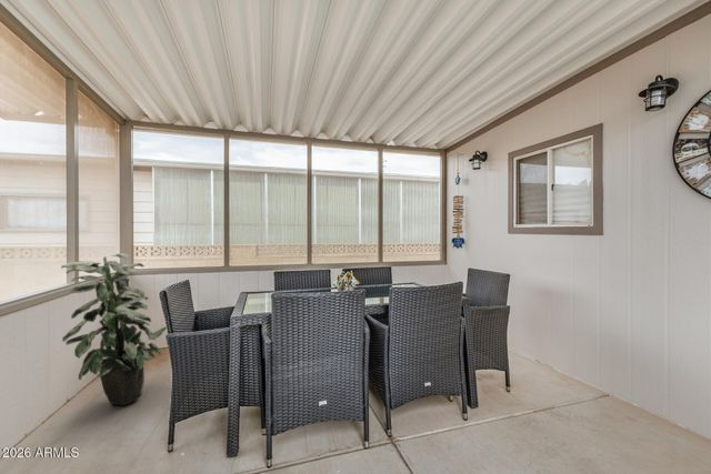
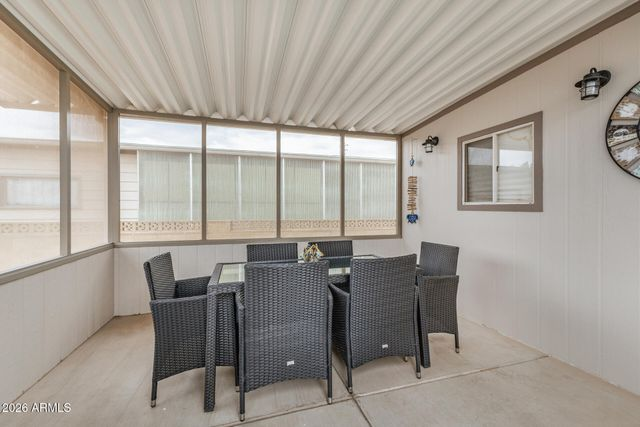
- indoor plant [60,252,168,406]
